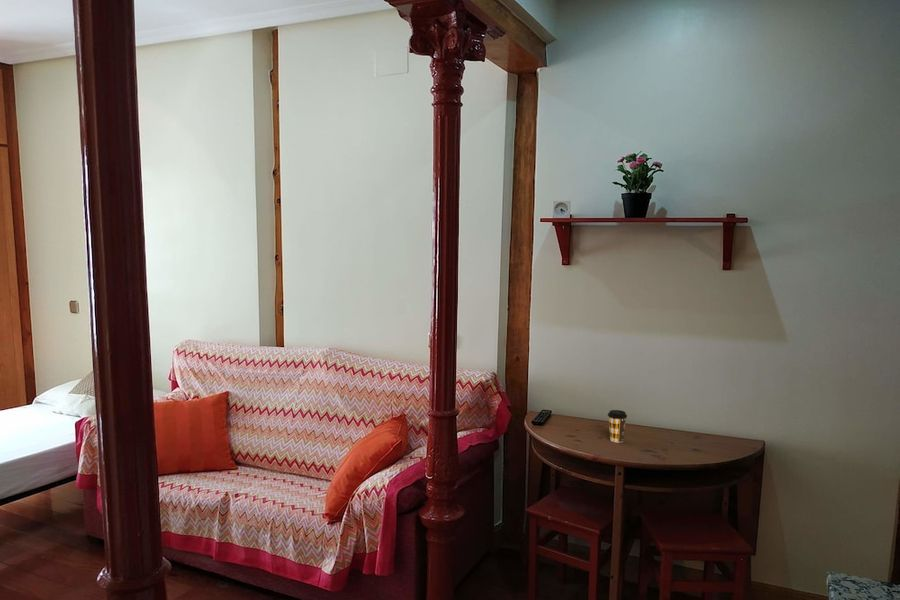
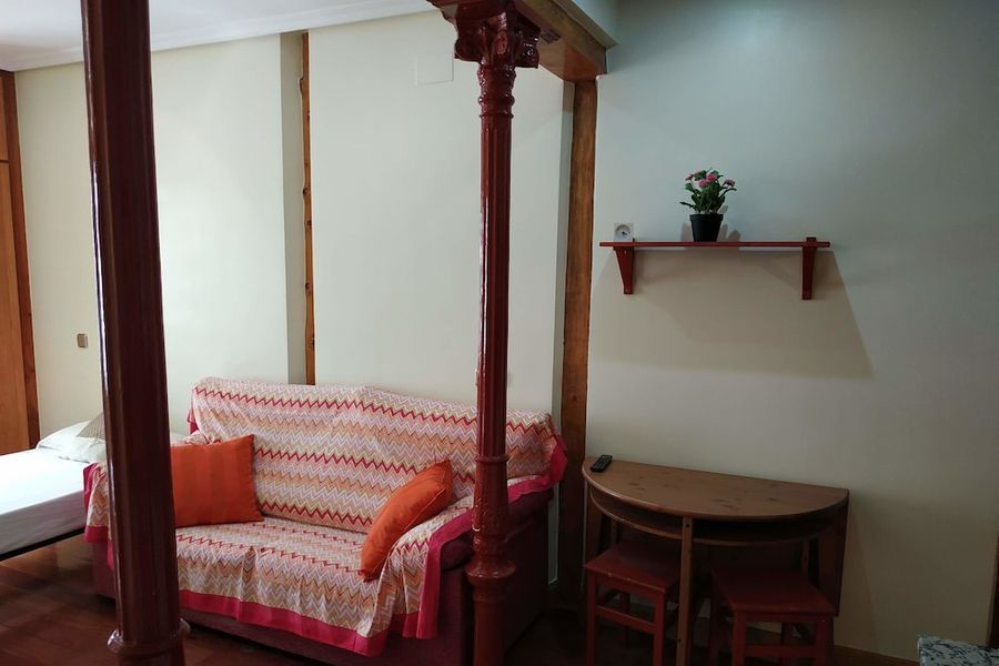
- coffee cup [607,409,628,444]
